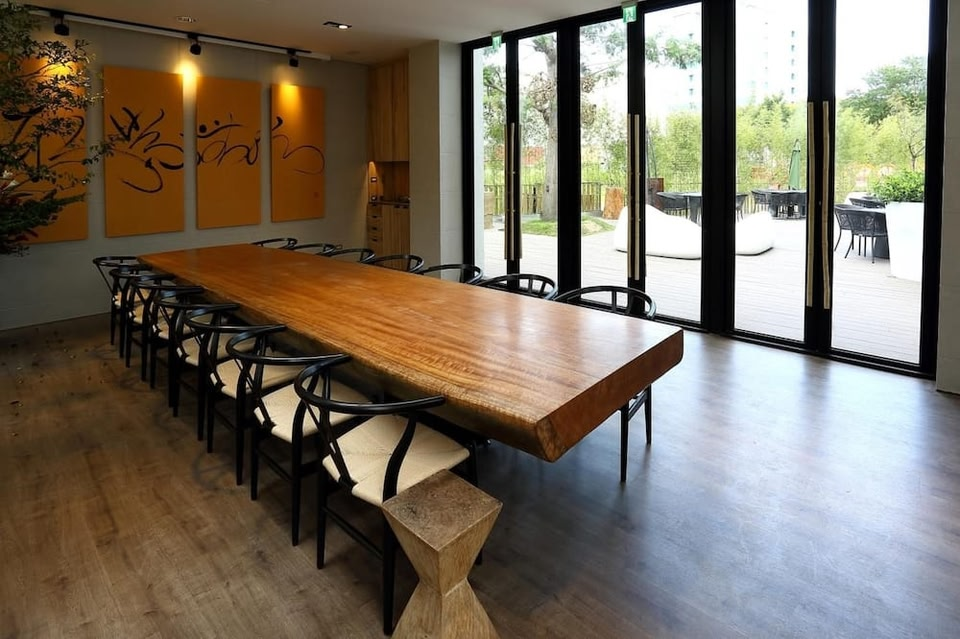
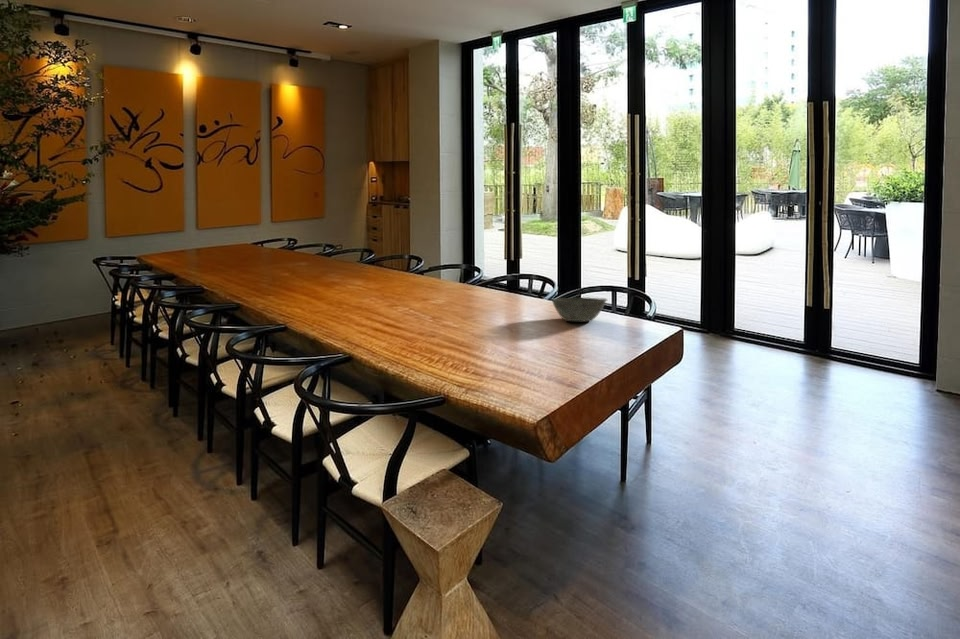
+ bowl [550,297,608,322]
